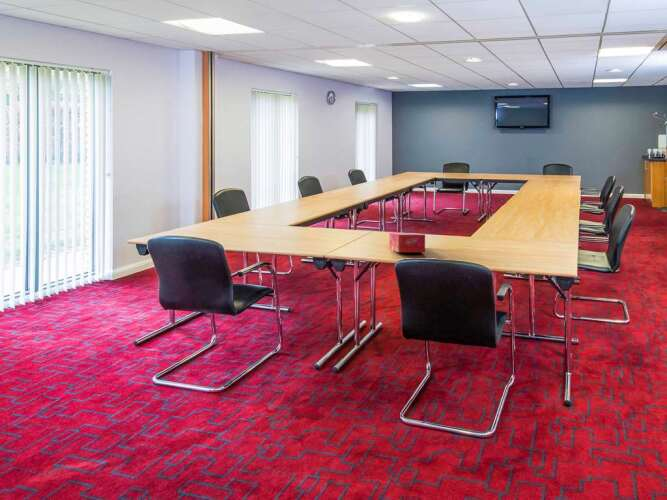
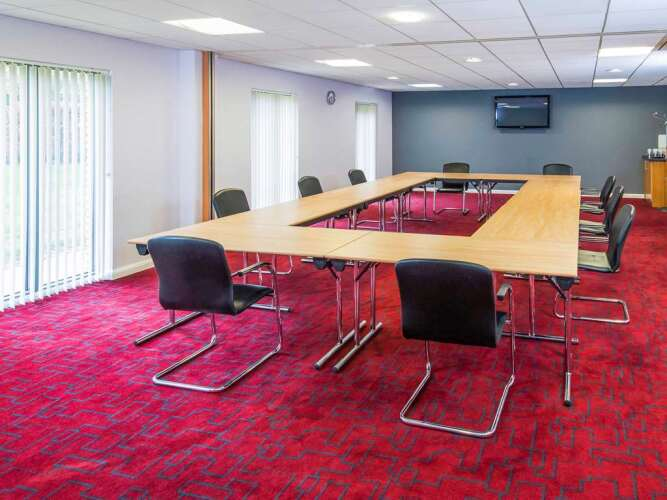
- tissue box [388,232,426,253]
